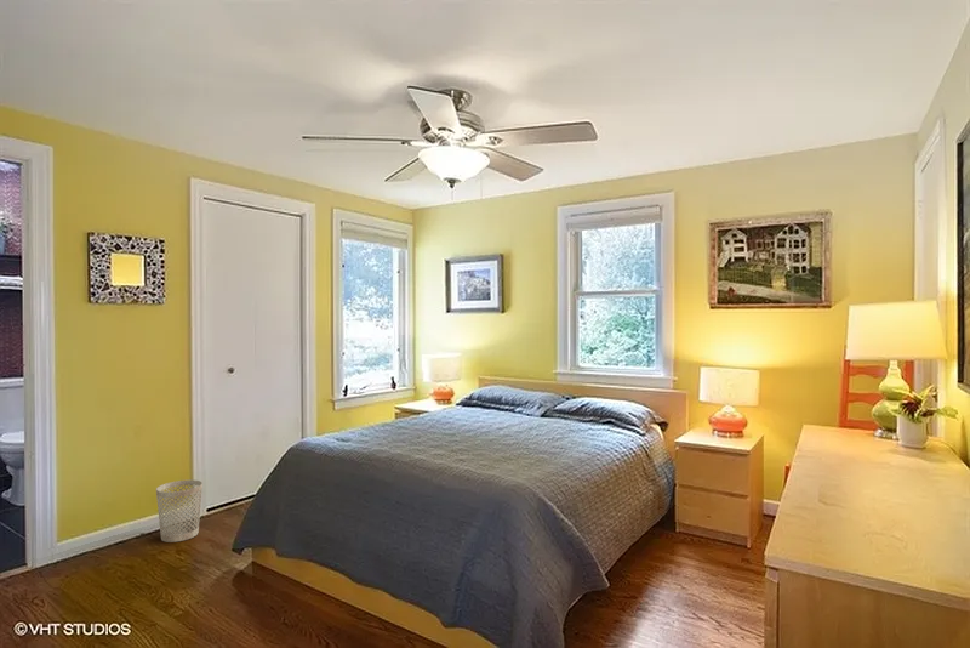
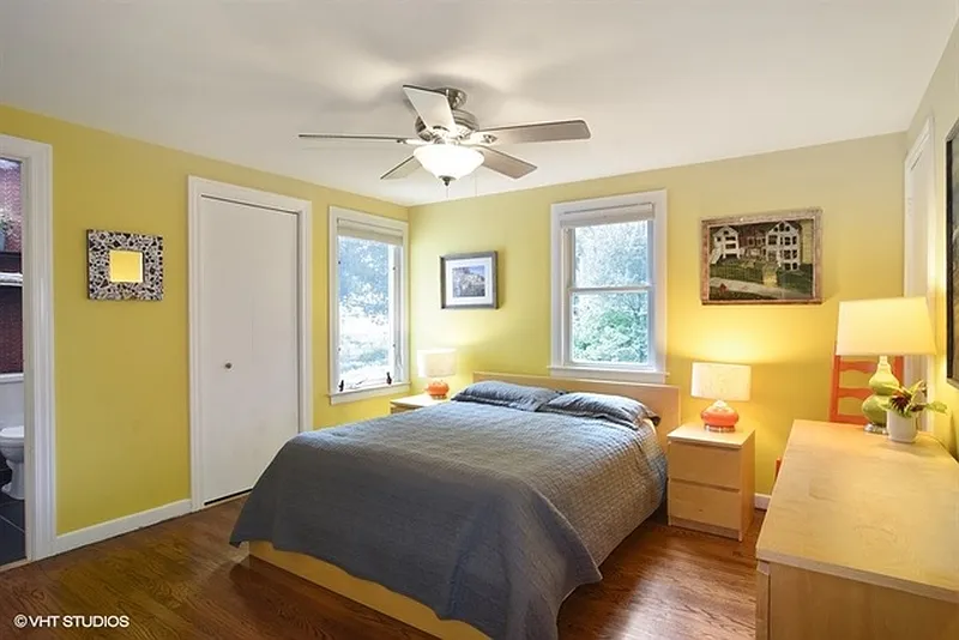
- wastebasket [155,479,204,544]
